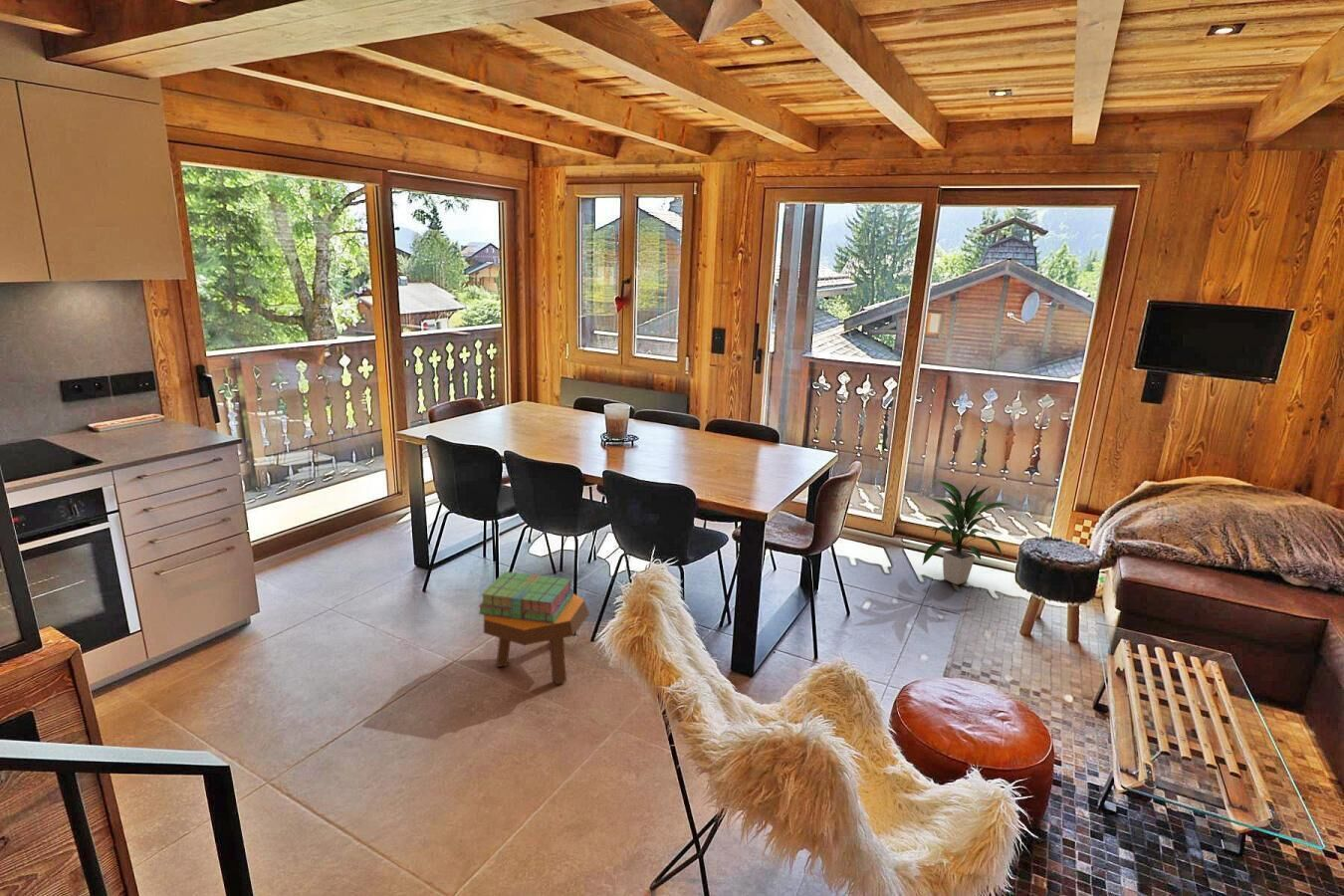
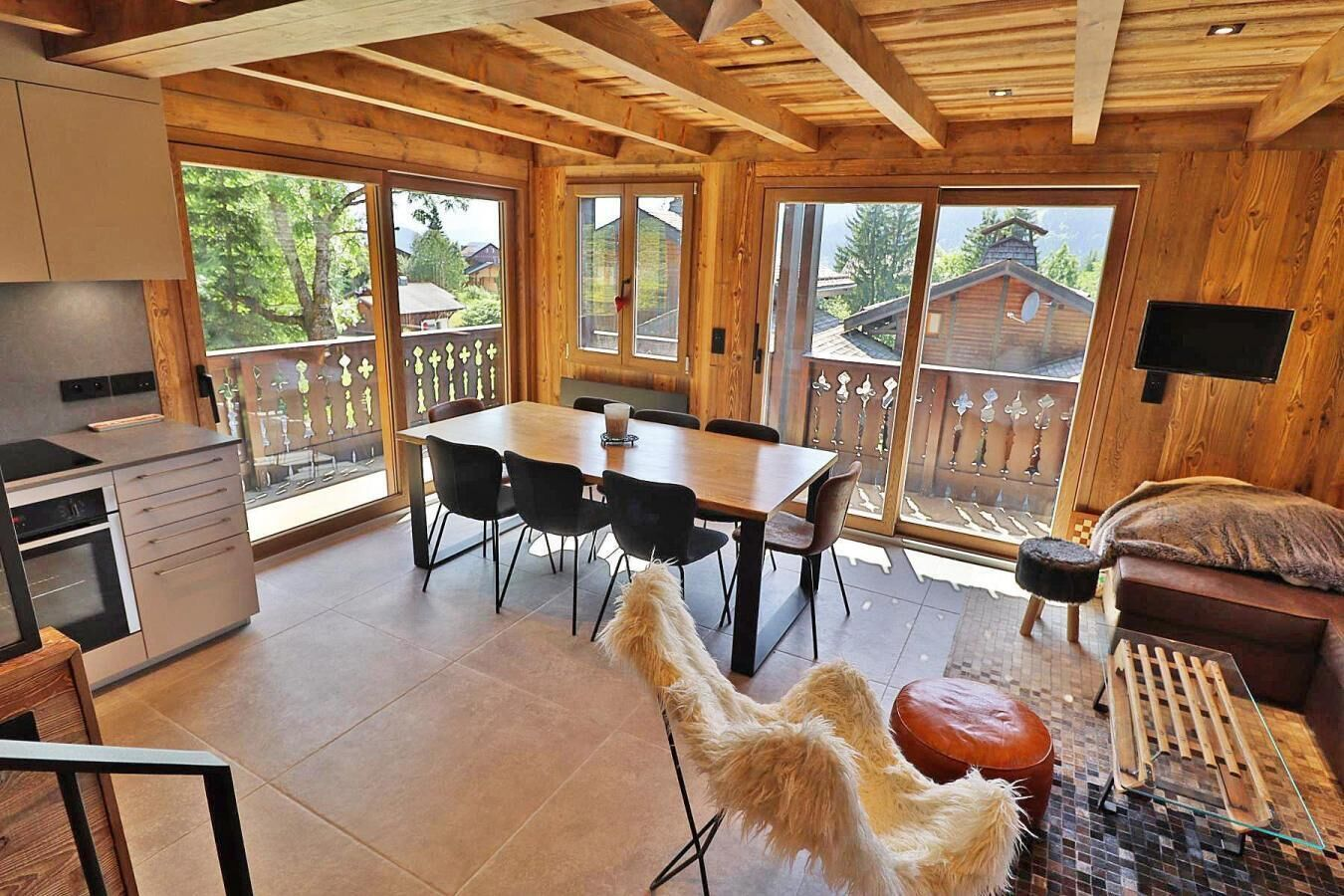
- footstool [483,592,590,685]
- indoor plant [921,479,1012,585]
- stack of books [477,570,574,623]
